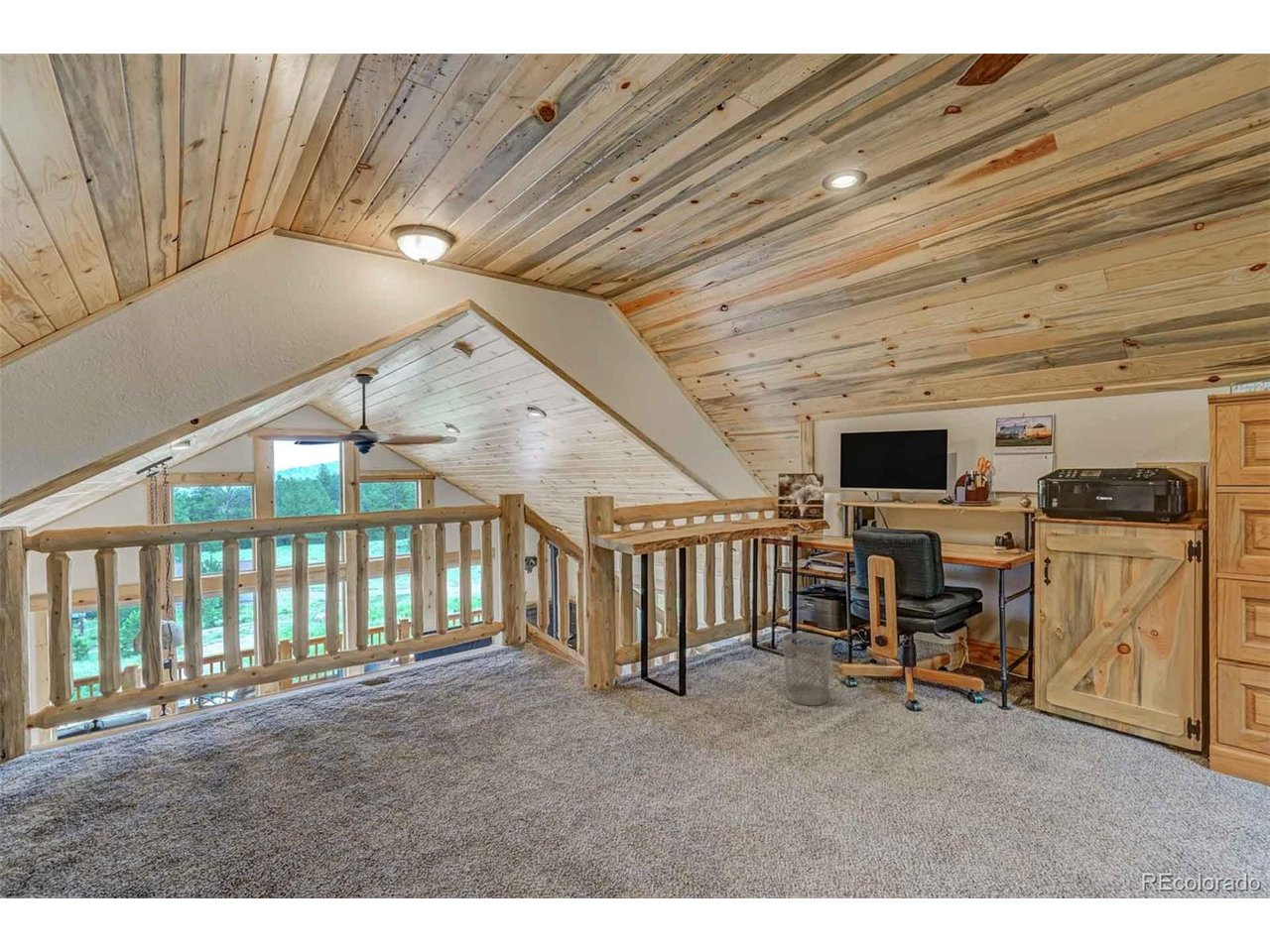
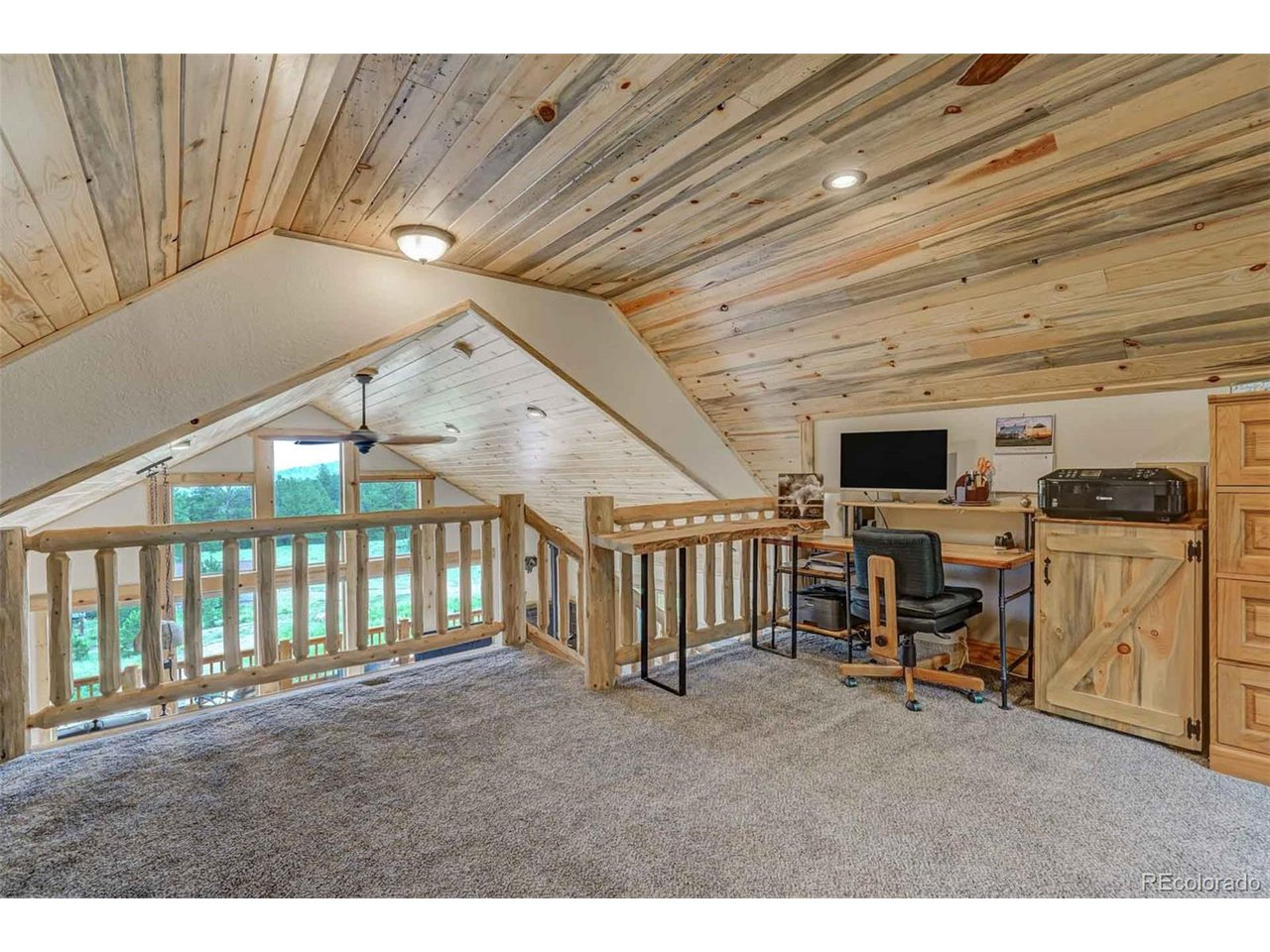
- wastebasket [781,632,832,706]
